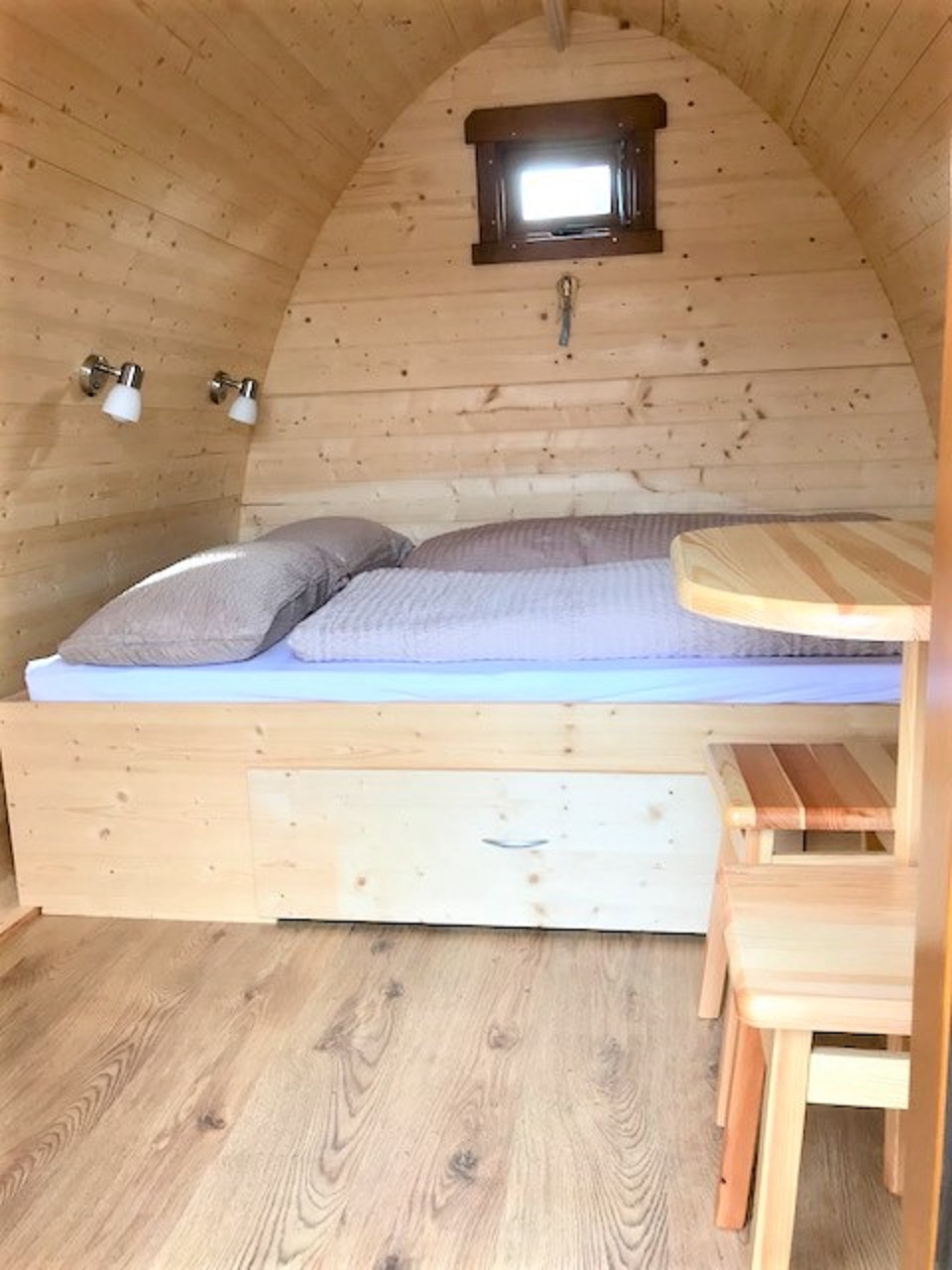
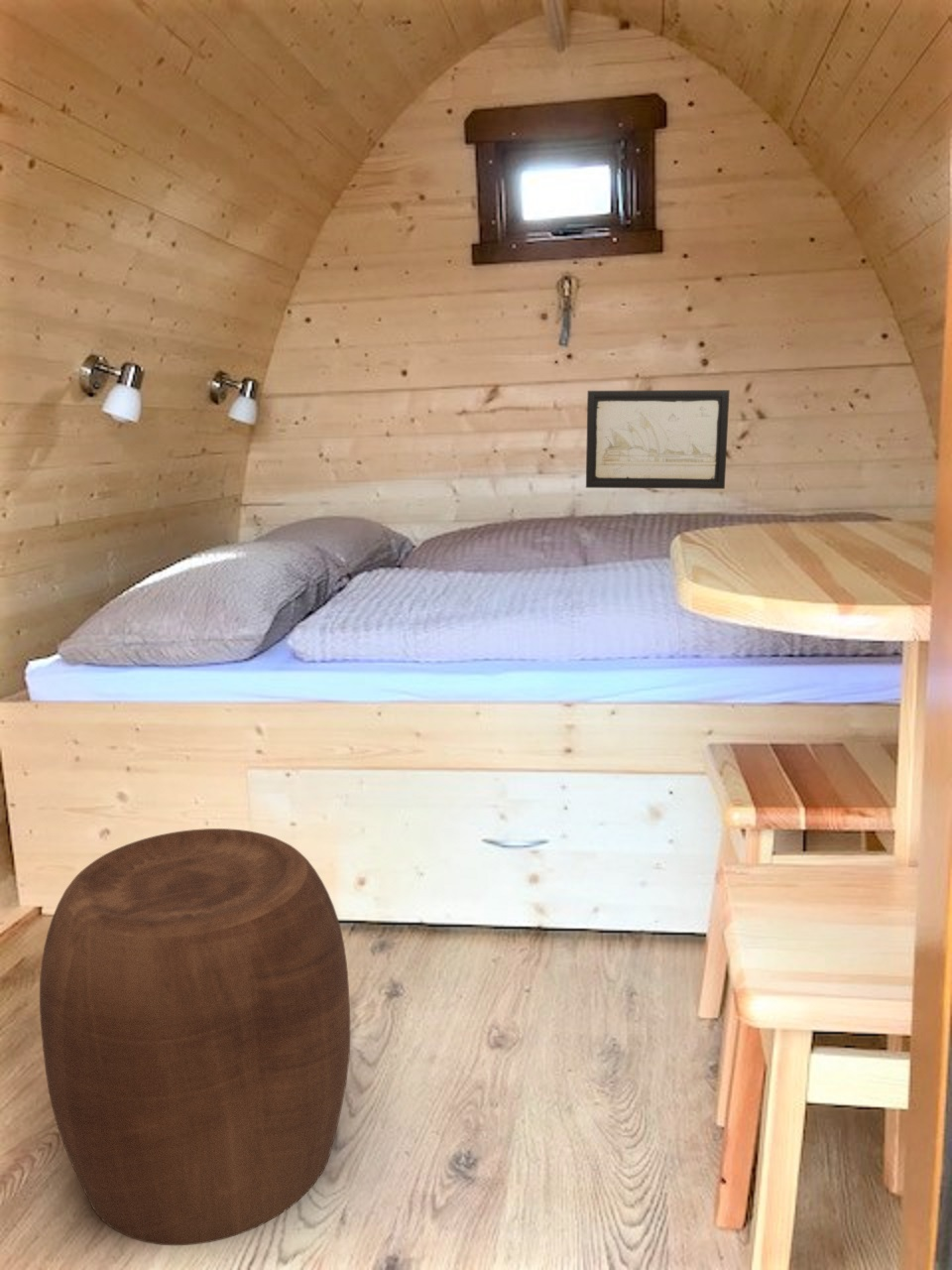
+ wall art [585,389,731,490]
+ stool [39,827,351,1246]
